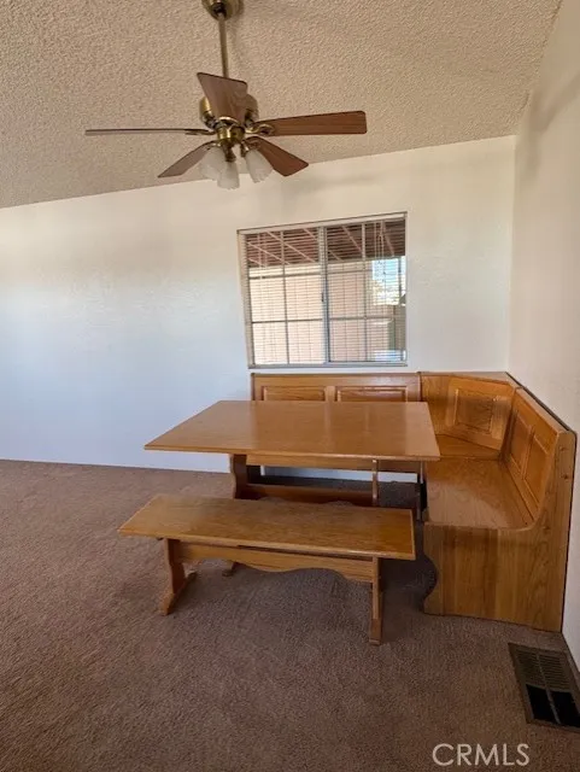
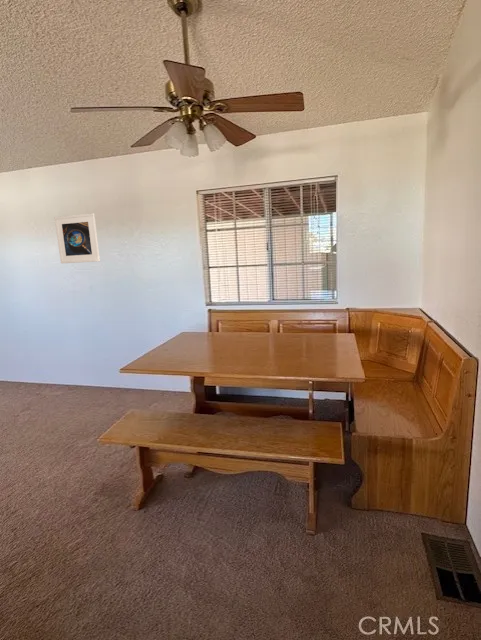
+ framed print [54,212,101,264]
